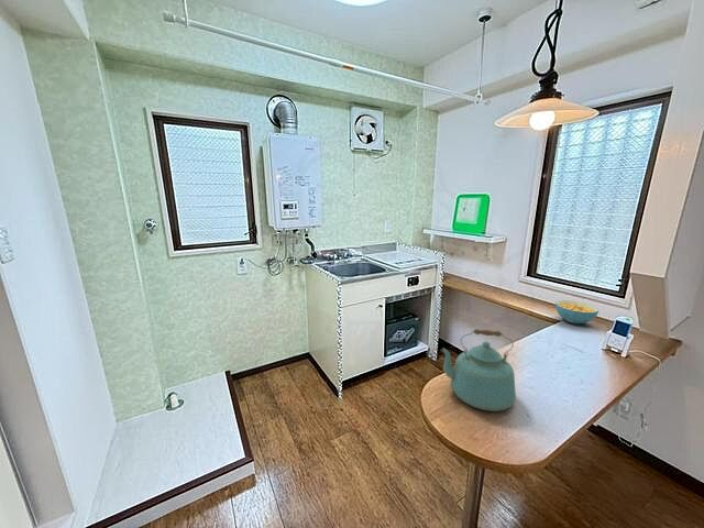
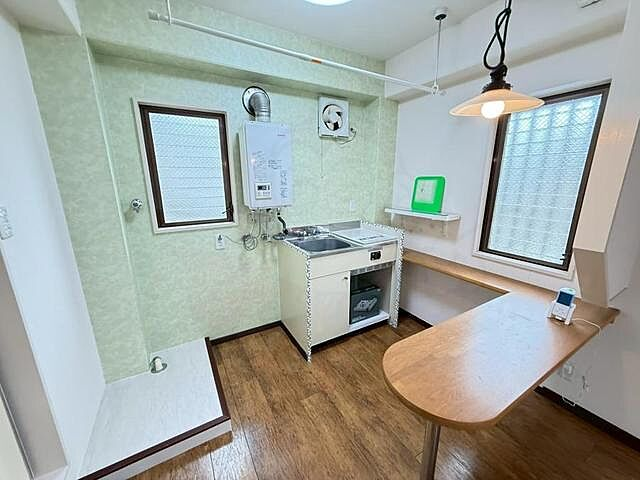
- cereal bowl [554,299,600,324]
- kettle [439,328,517,413]
